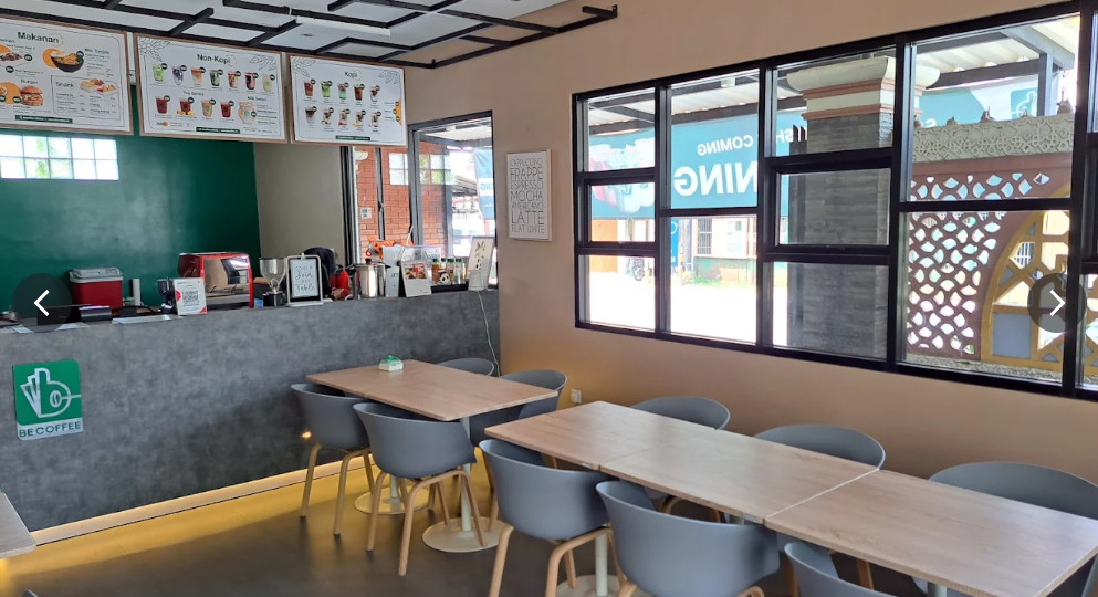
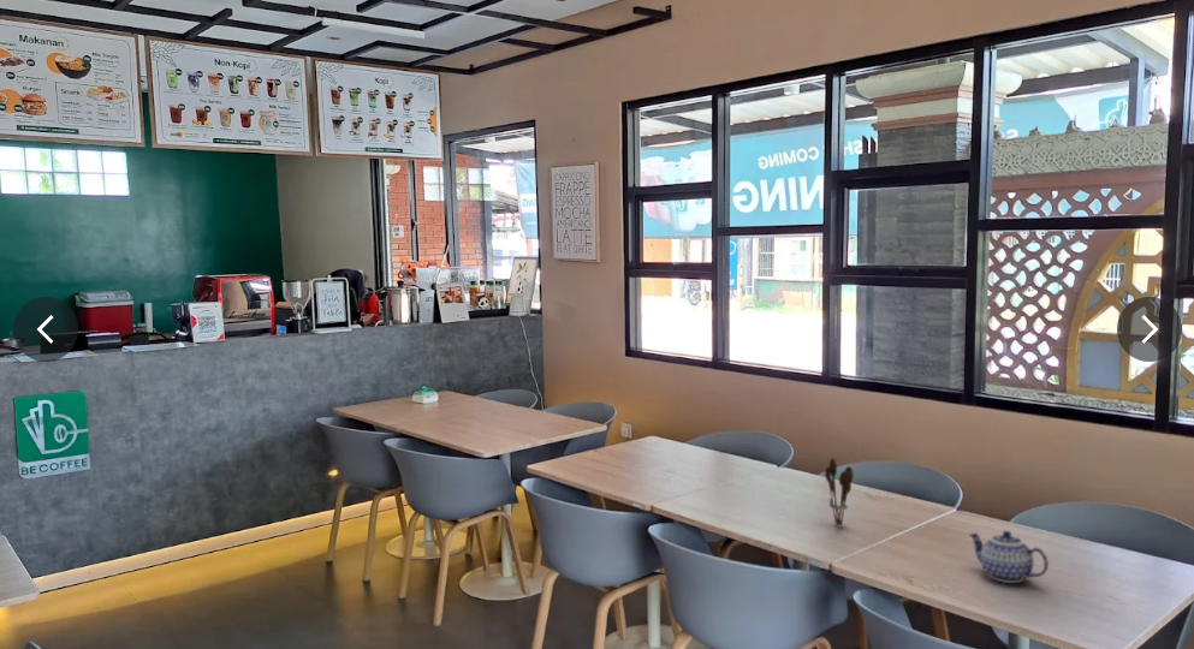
+ utensil holder [824,457,855,528]
+ teapot [967,530,1050,584]
